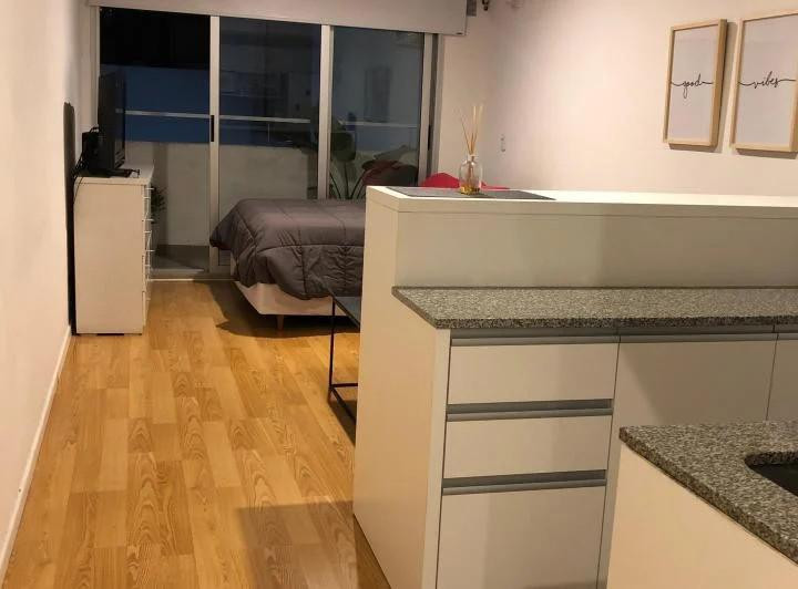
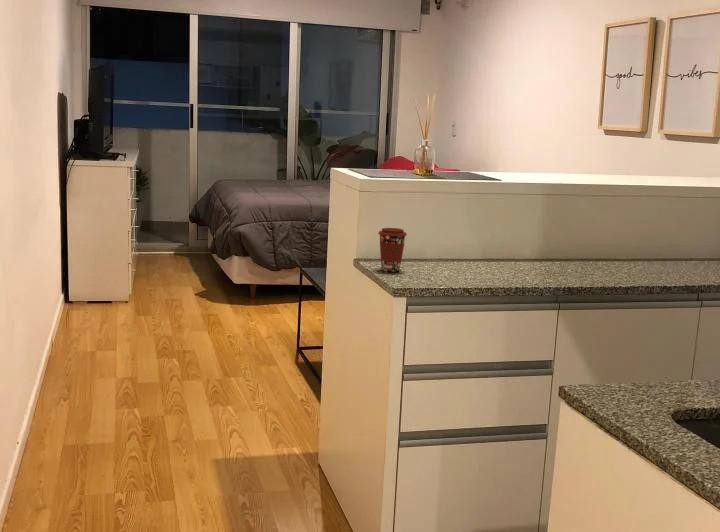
+ coffee cup [377,227,408,273]
